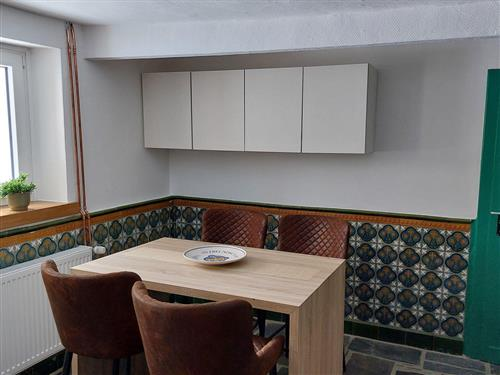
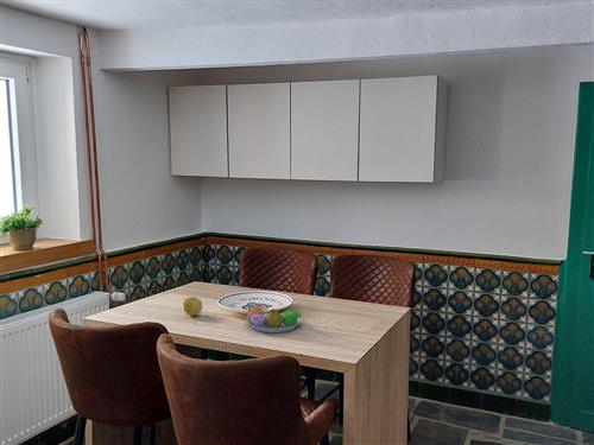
+ apple [182,295,203,317]
+ fruit bowl [245,305,303,333]
